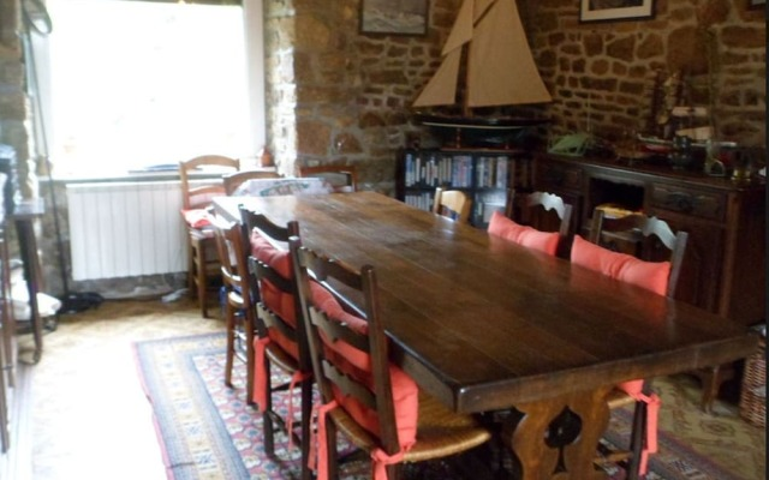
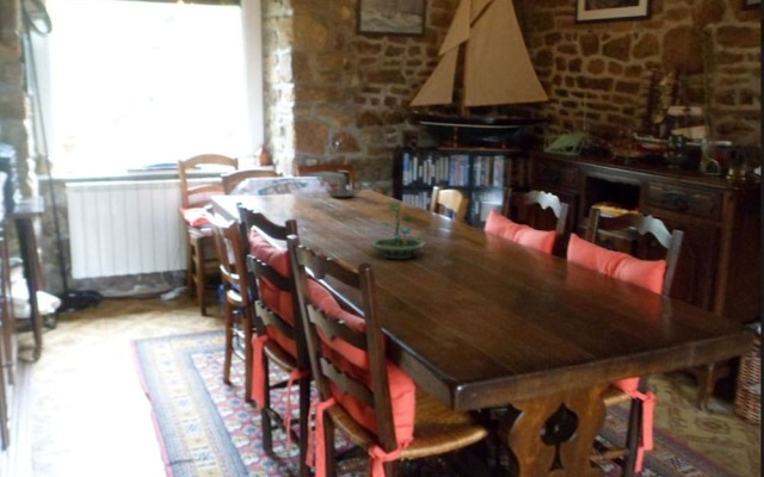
+ terrarium [368,199,429,260]
+ candle holder [327,175,363,198]
